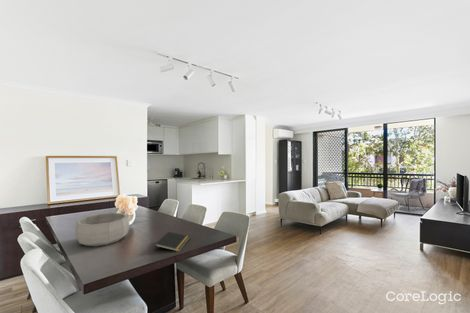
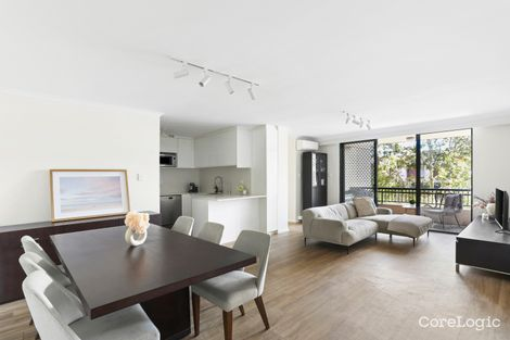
- notepad [154,231,191,252]
- decorative bowl [74,212,130,247]
